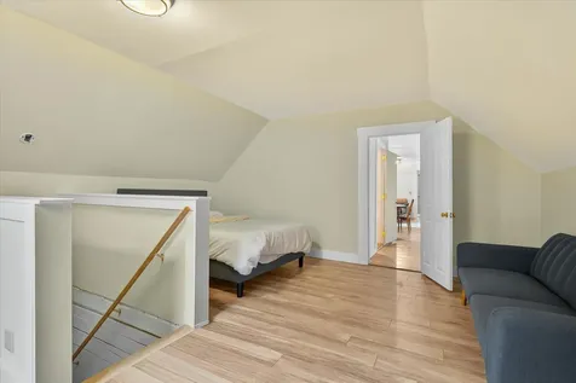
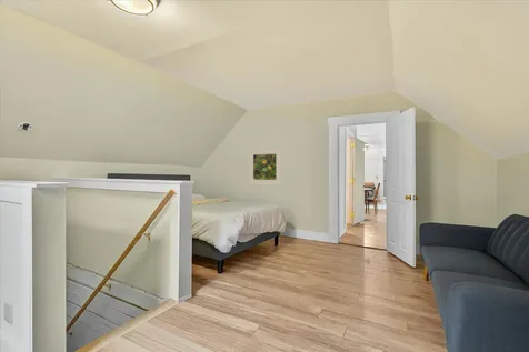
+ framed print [248,147,282,187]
